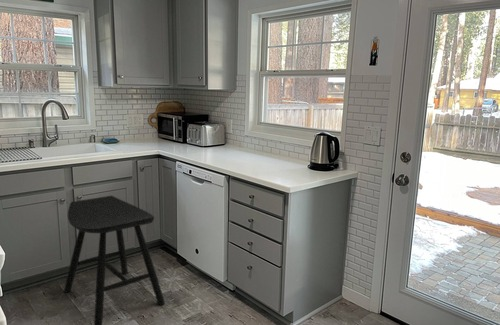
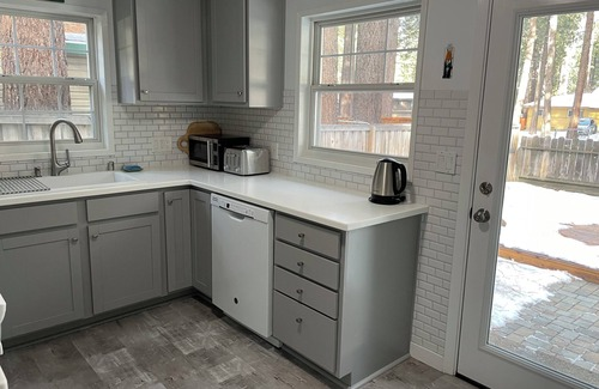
- stool [63,195,166,325]
